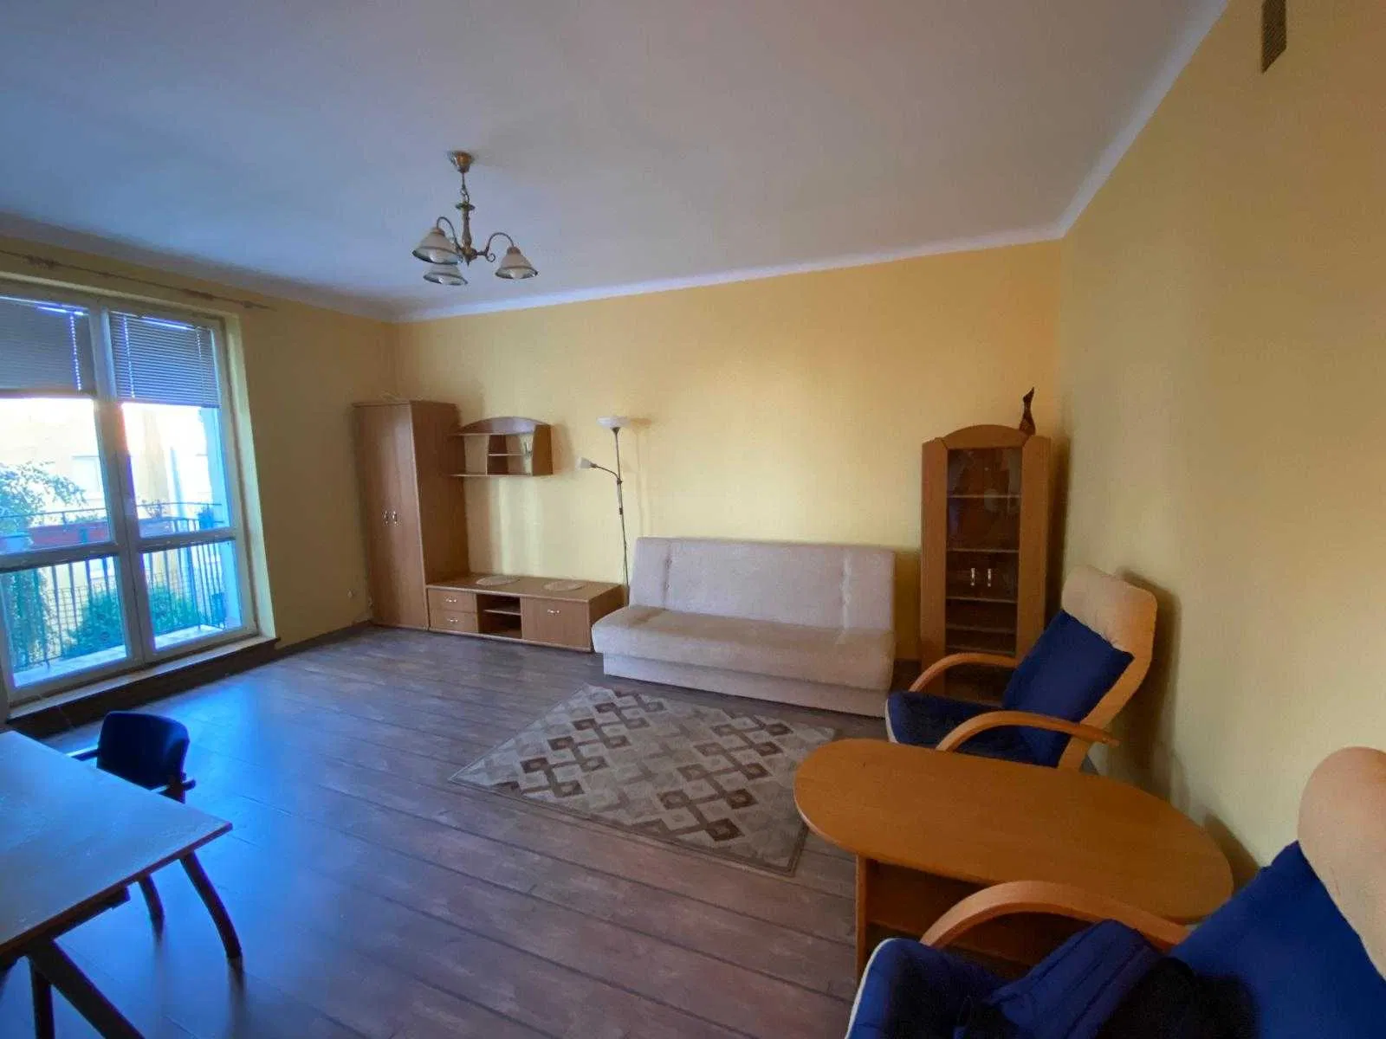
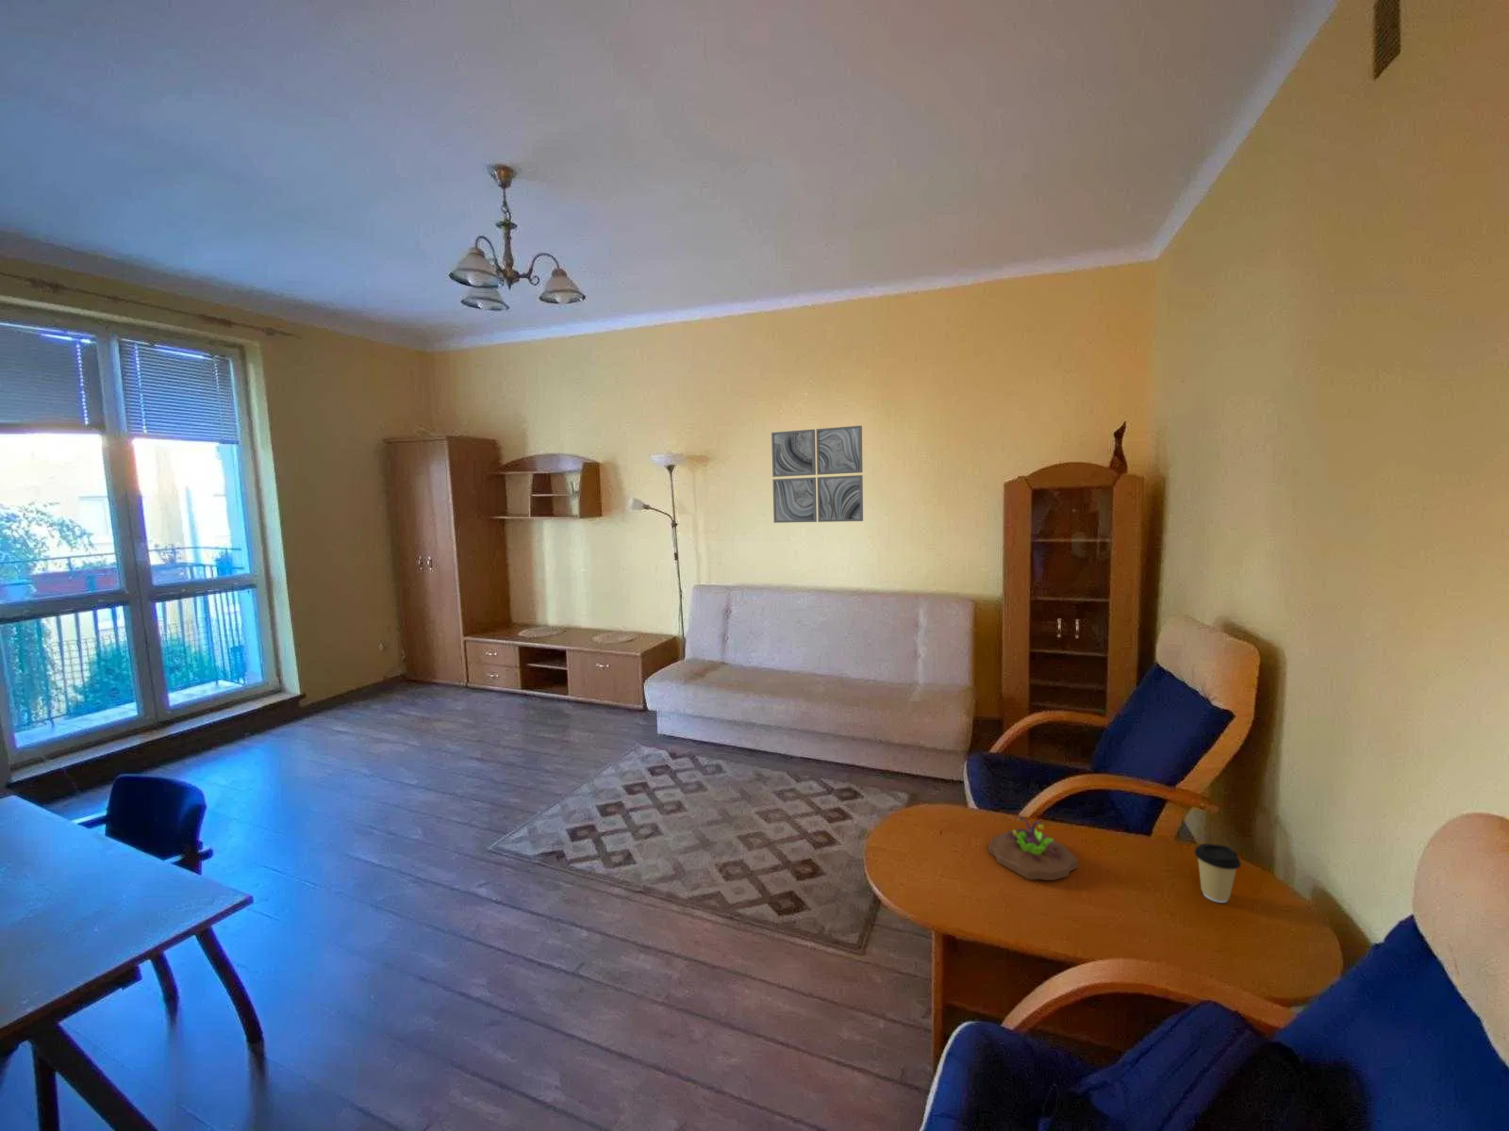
+ succulent planter [987,815,1079,882]
+ wall art [770,425,864,524]
+ coffee cup [1193,842,1242,904]
